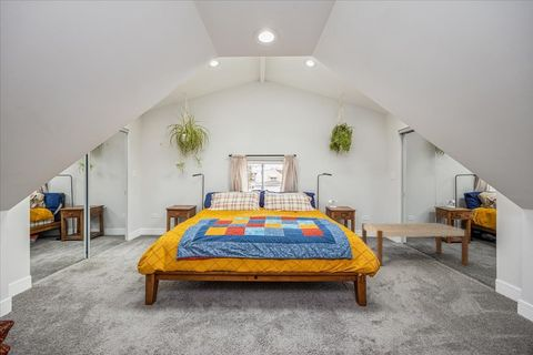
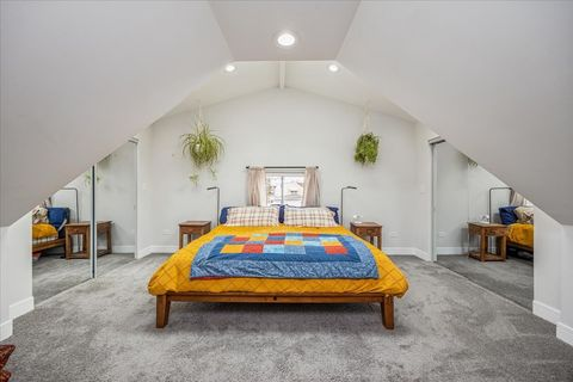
- bench [361,222,470,267]
